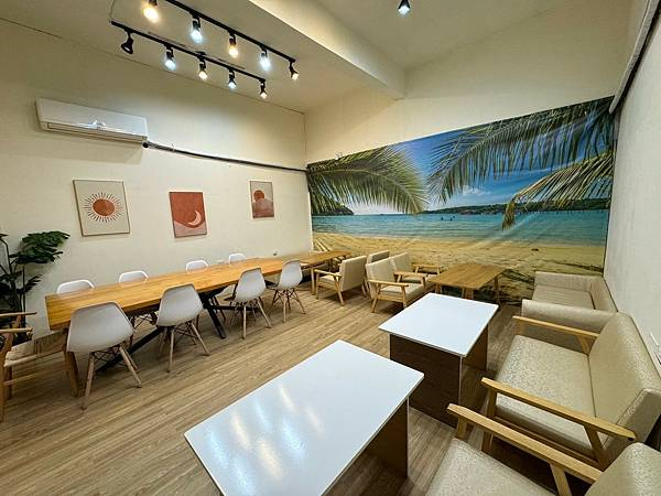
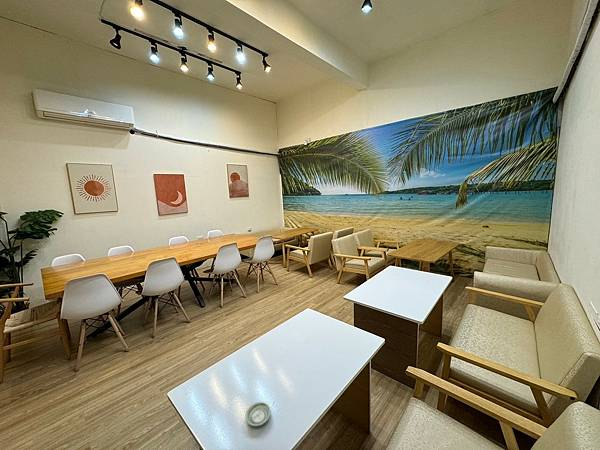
+ saucer [244,401,272,427]
